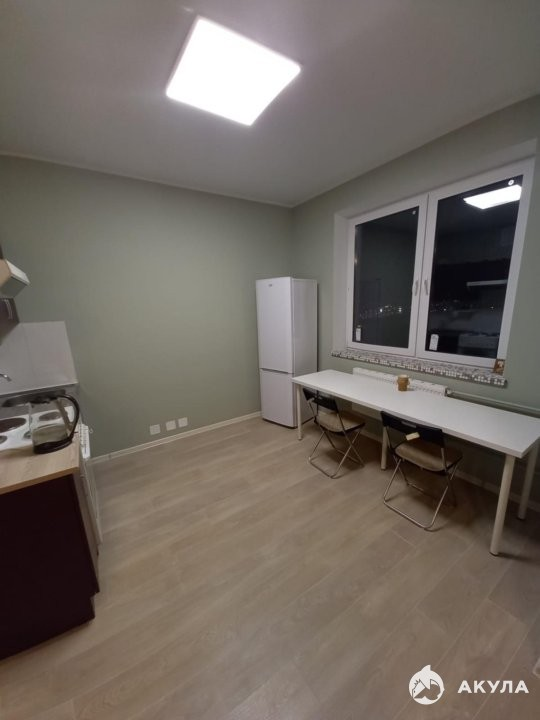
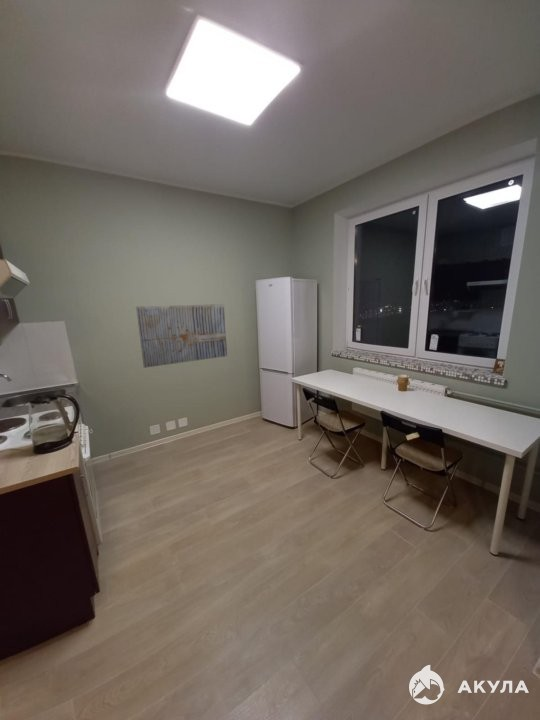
+ wall art [135,303,228,369]
